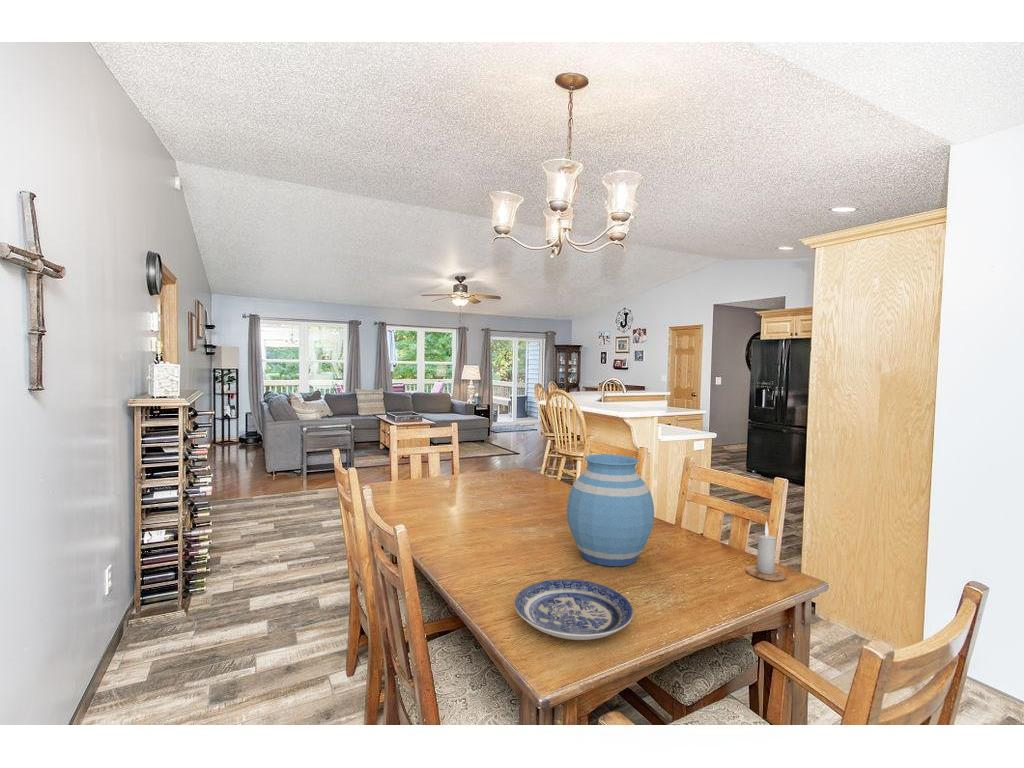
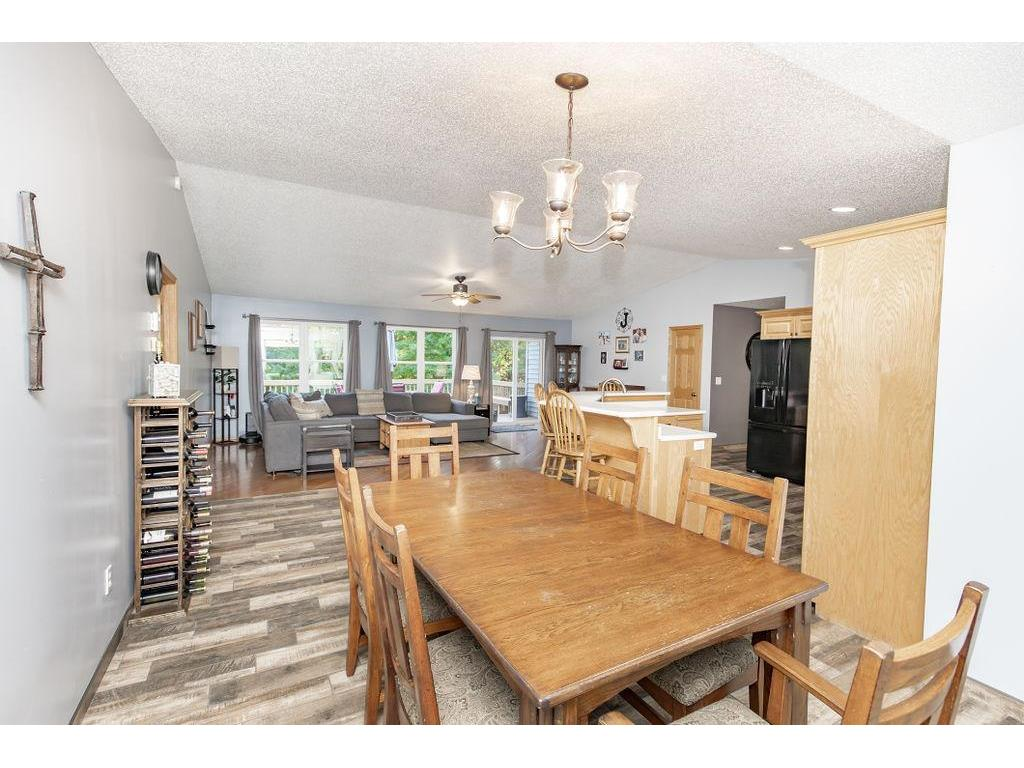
- candle [745,520,787,582]
- plate [513,578,634,641]
- vase [566,453,655,567]
